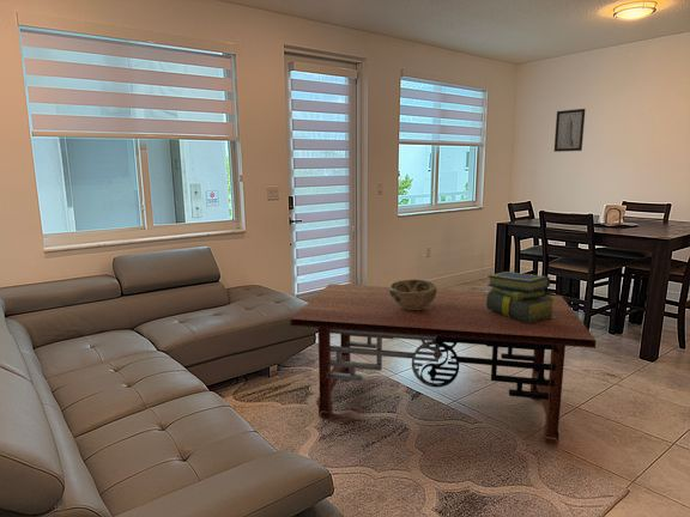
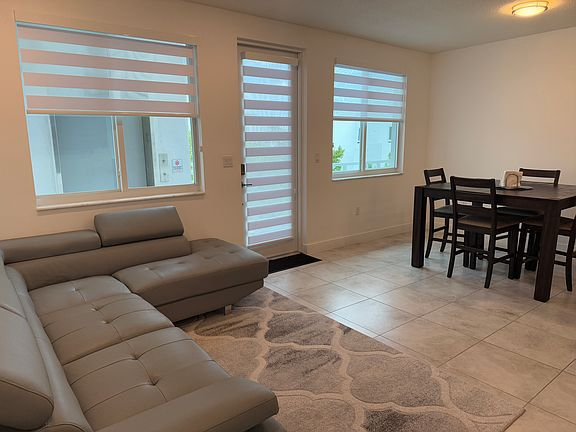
- stack of books [486,270,556,323]
- coffee table [289,282,597,444]
- wall art [553,108,586,153]
- decorative bowl [388,279,437,310]
